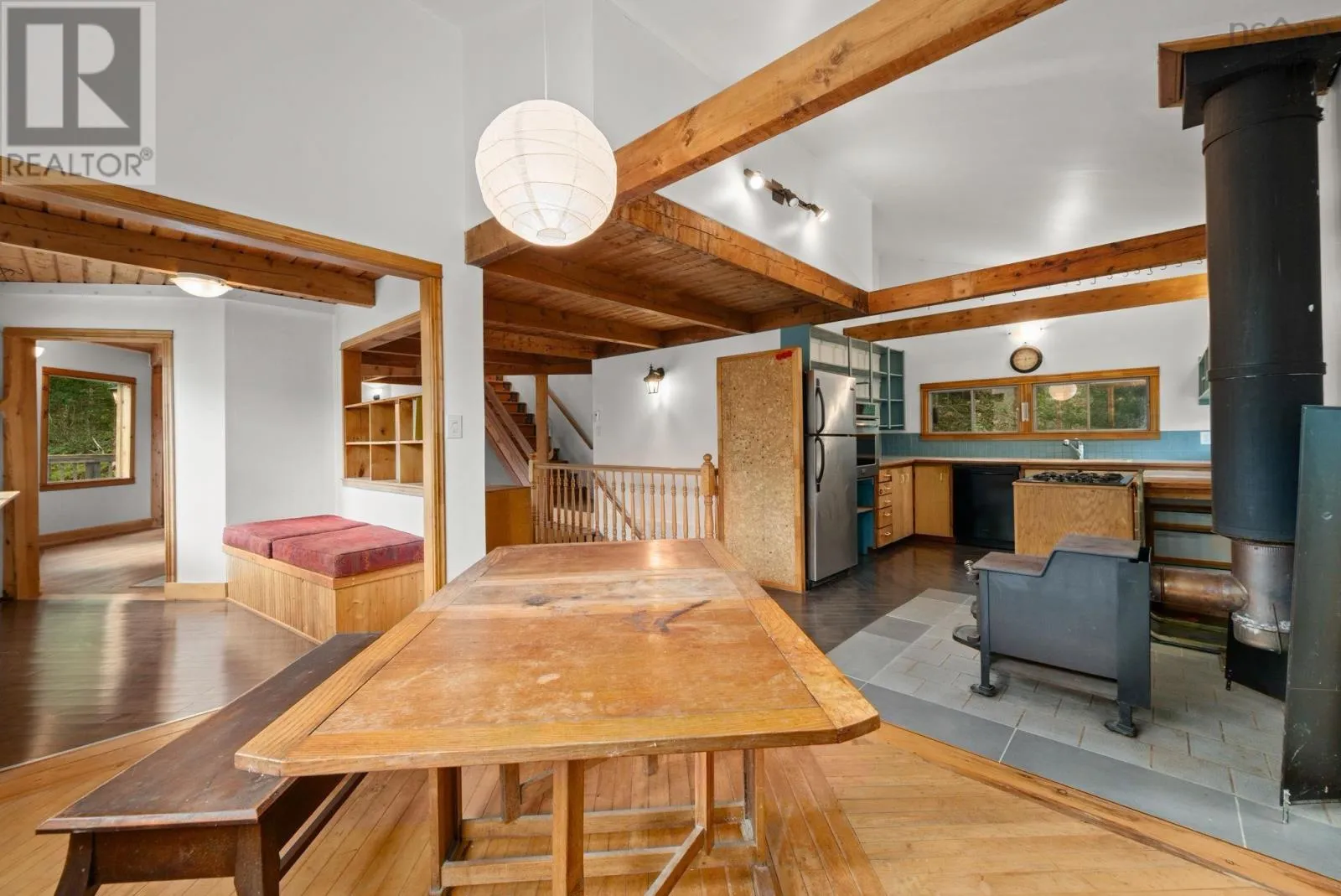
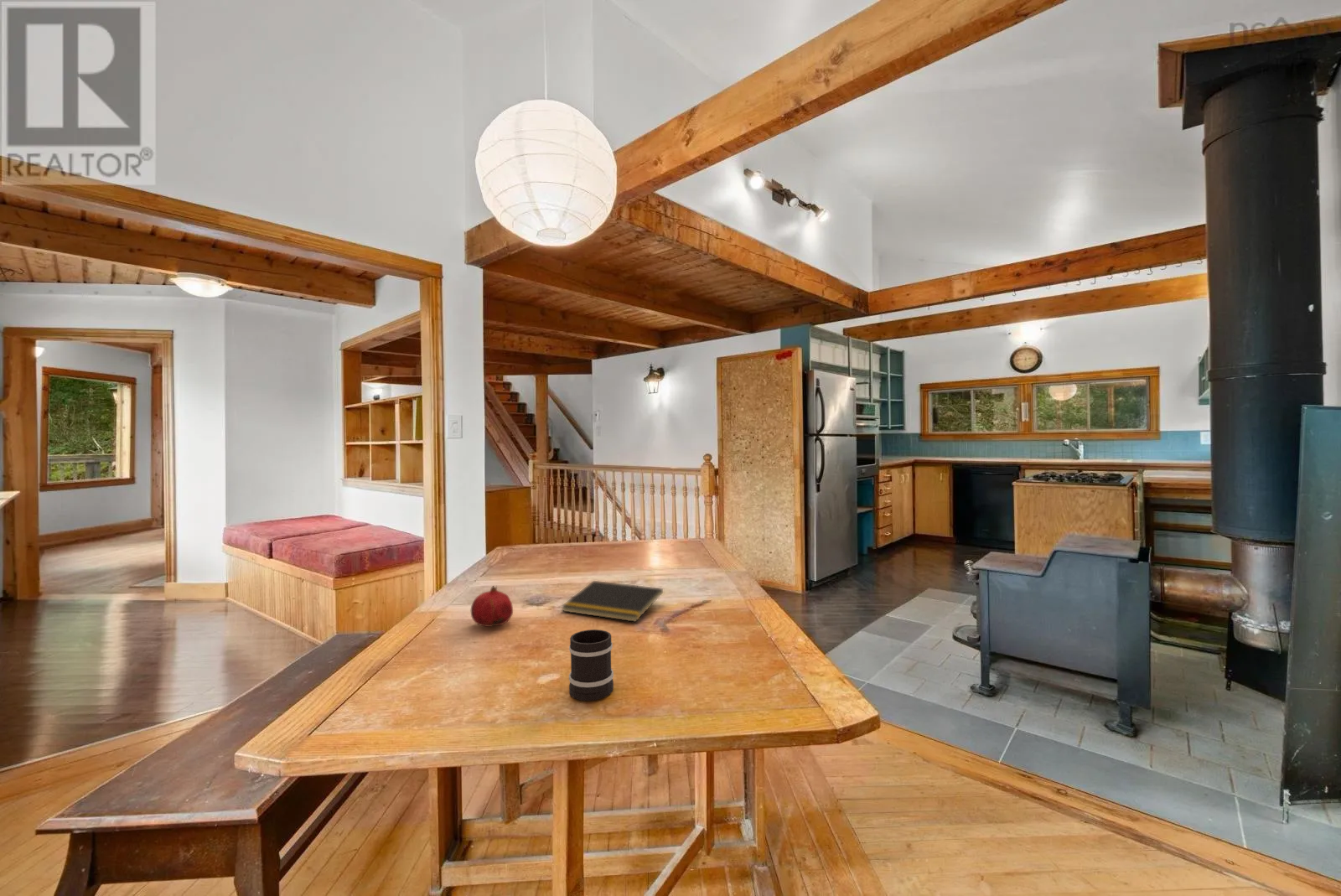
+ mug [568,629,614,702]
+ notepad [560,580,664,623]
+ fruit [470,585,514,628]
